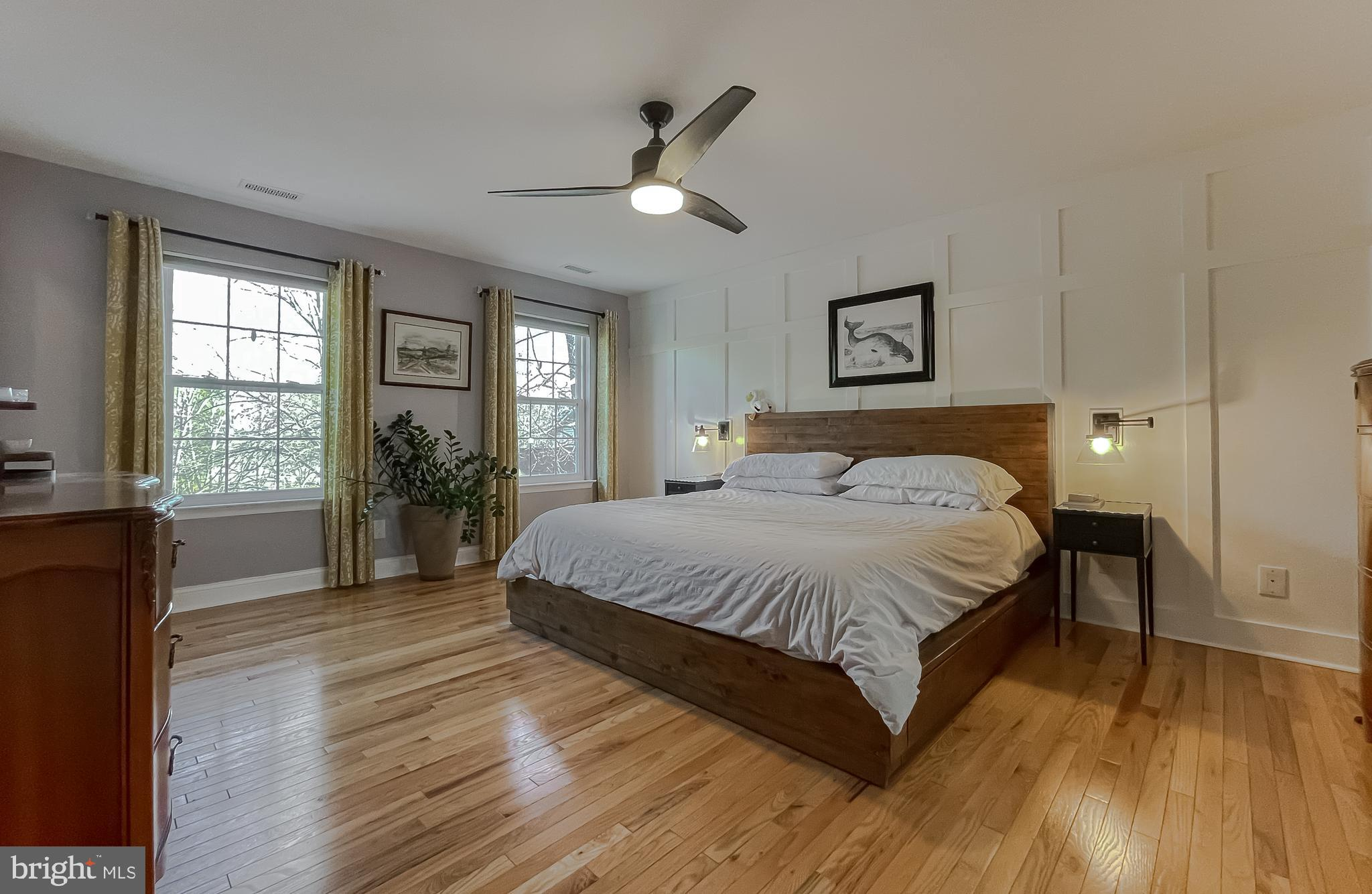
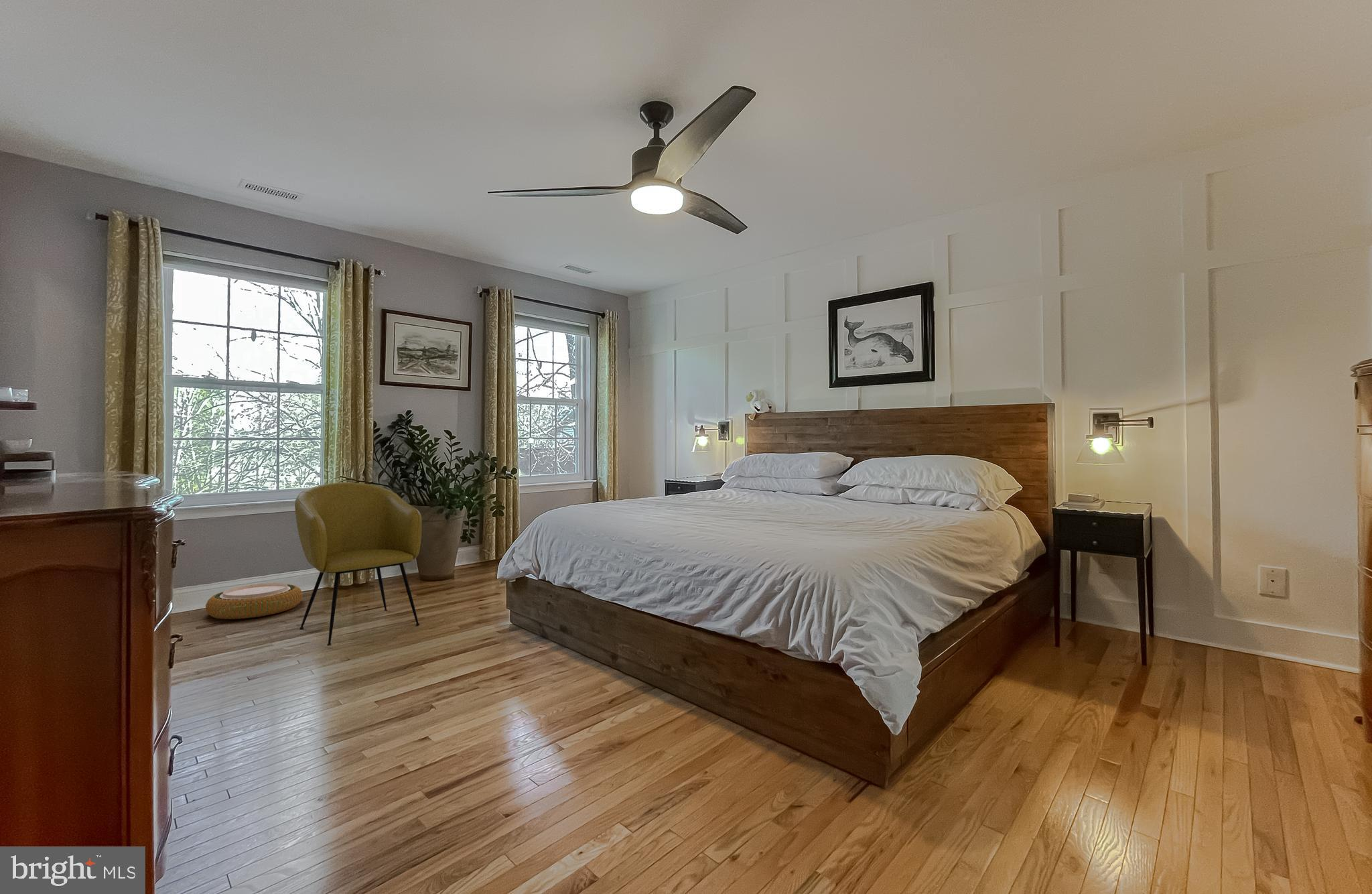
+ woven basket [205,582,303,620]
+ armchair [294,482,423,647]
